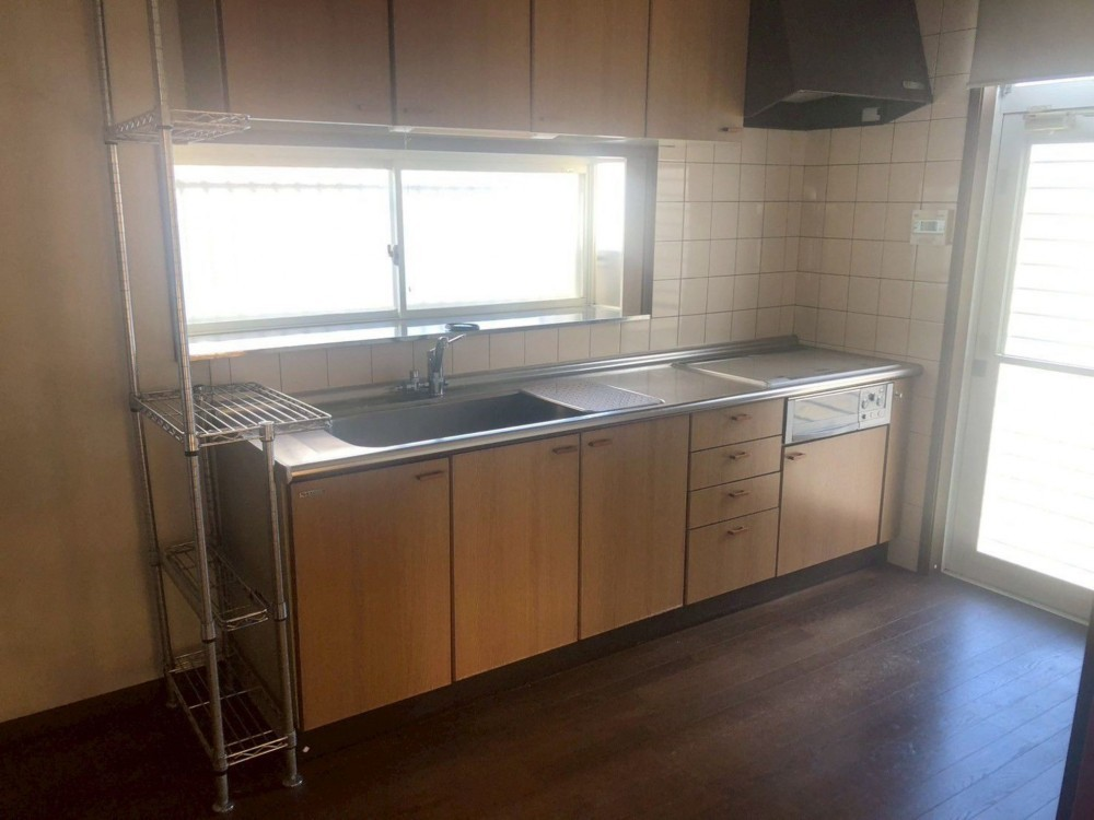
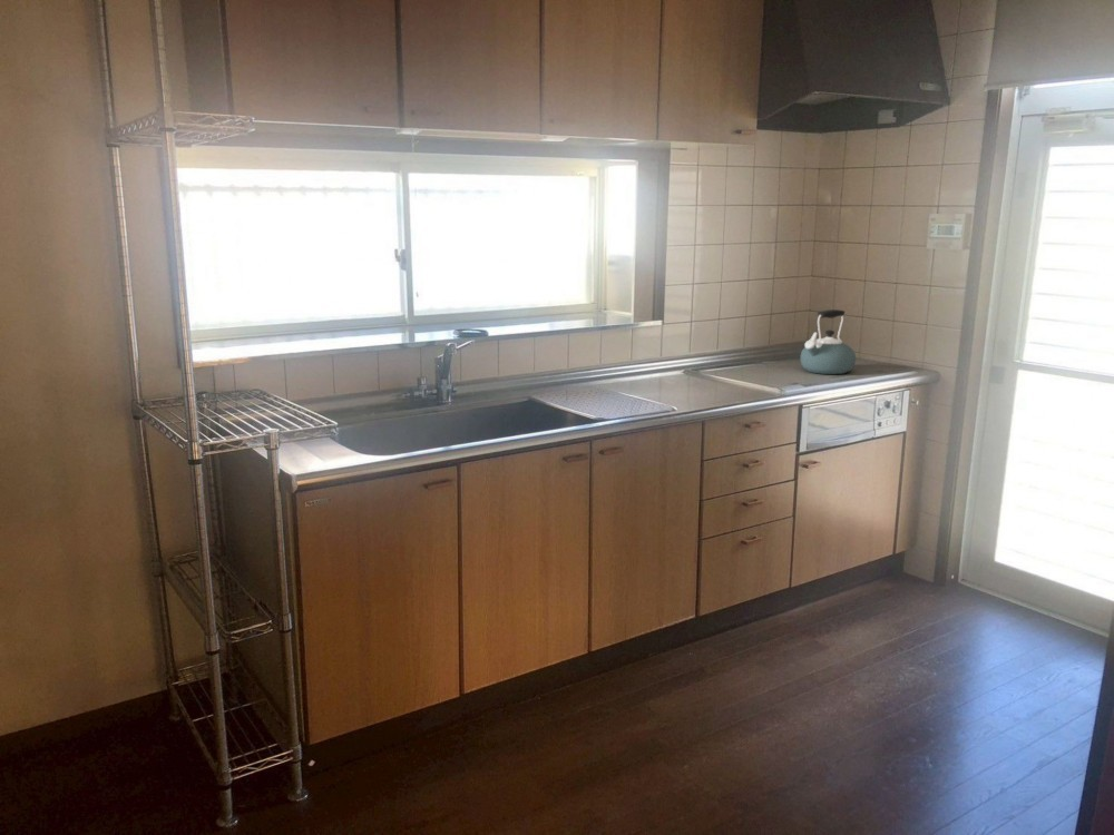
+ kettle [800,308,857,375]
